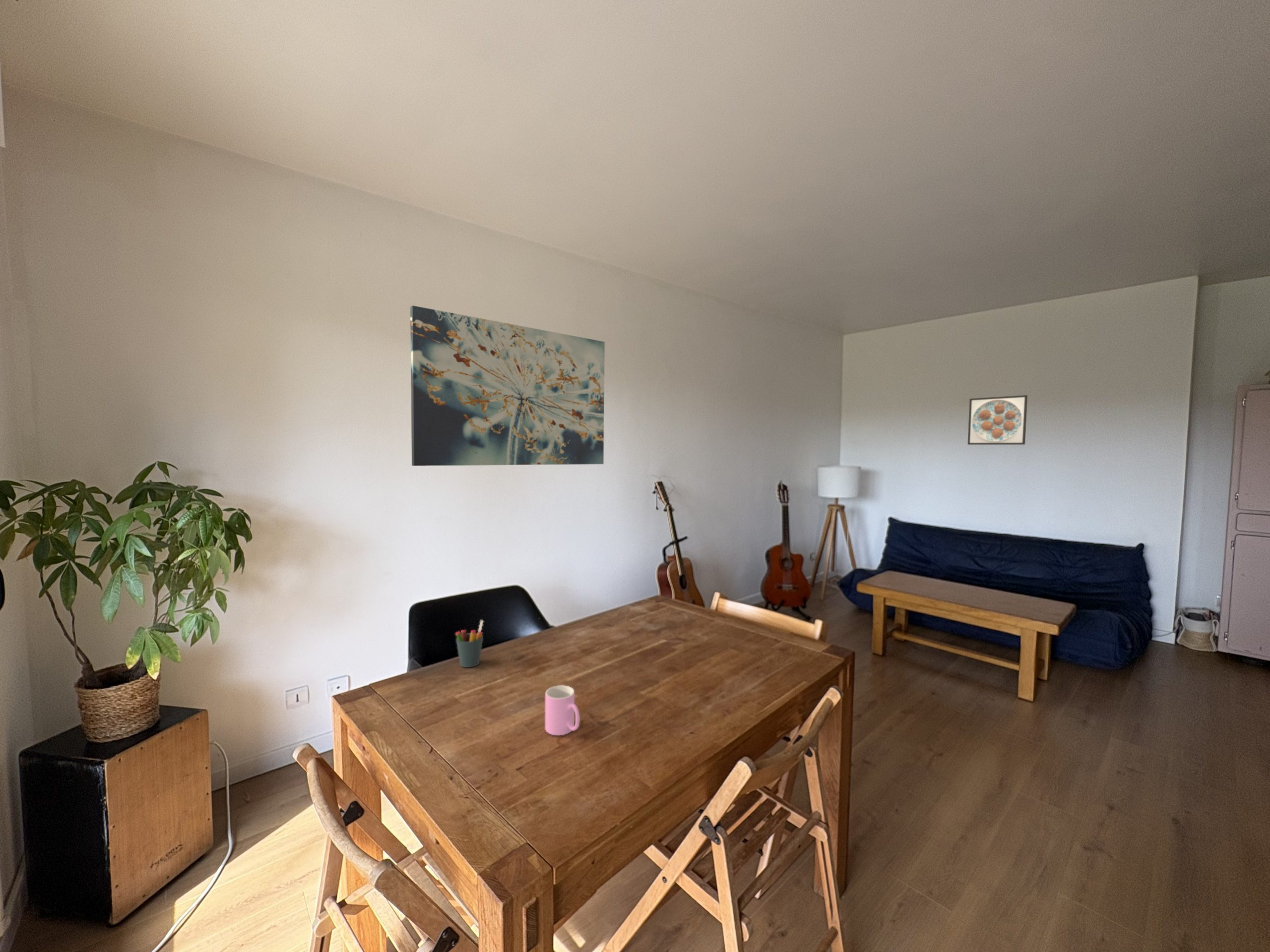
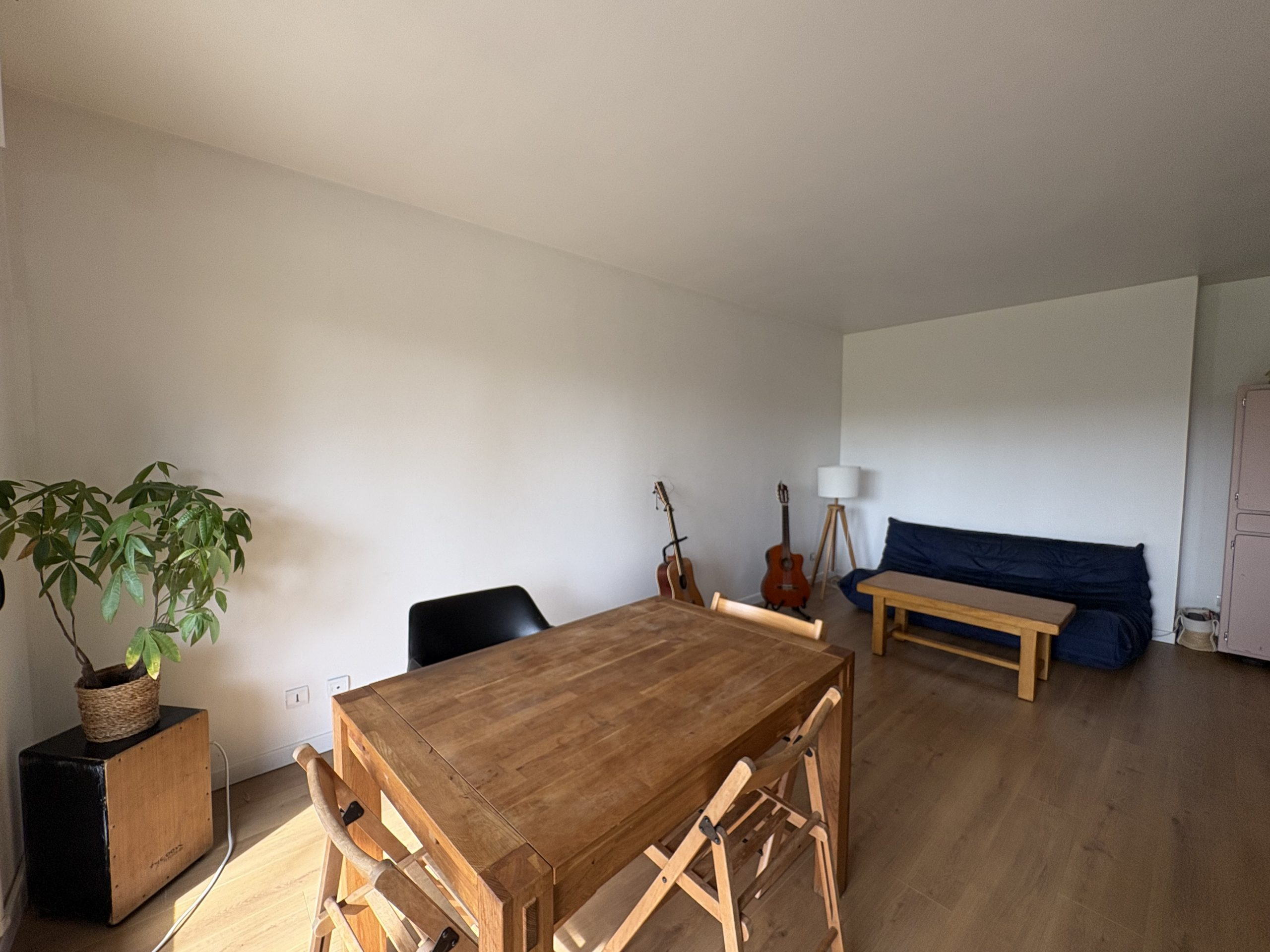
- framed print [967,395,1028,445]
- cup [545,685,580,736]
- wall art [410,305,605,467]
- pen holder [455,619,484,668]
